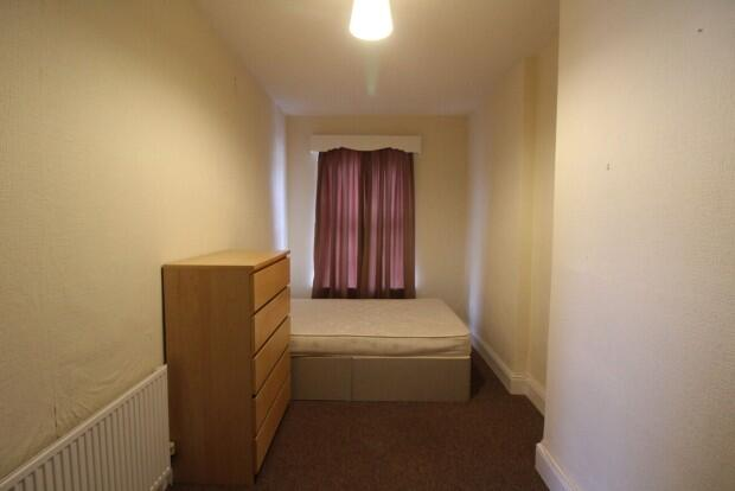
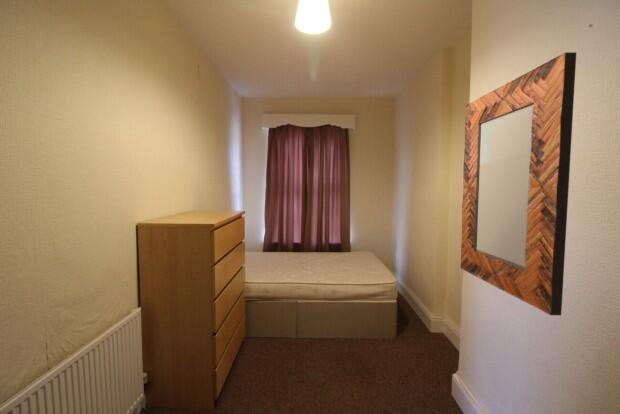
+ home mirror [460,51,577,316]
